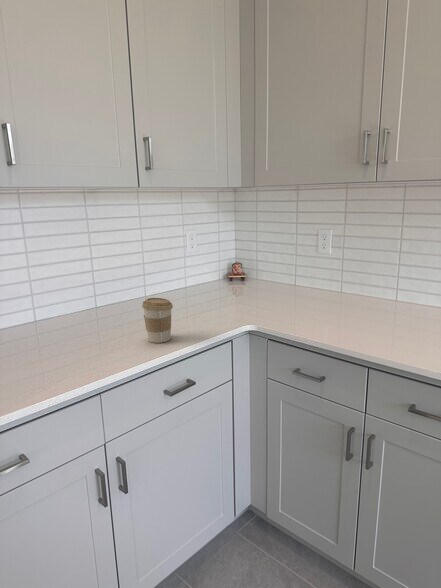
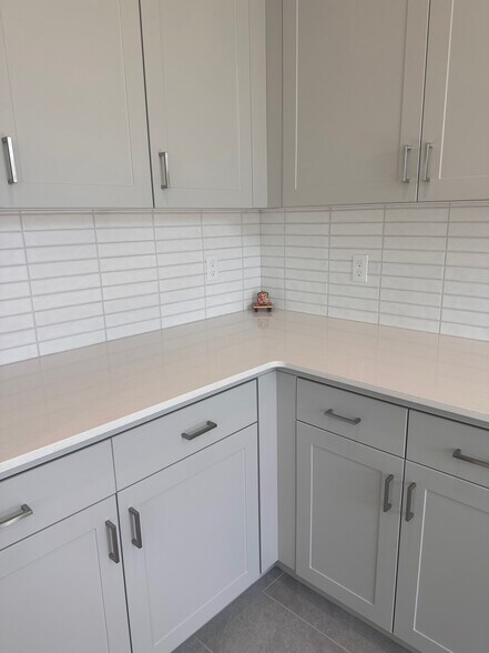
- coffee cup [141,297,174,344]
